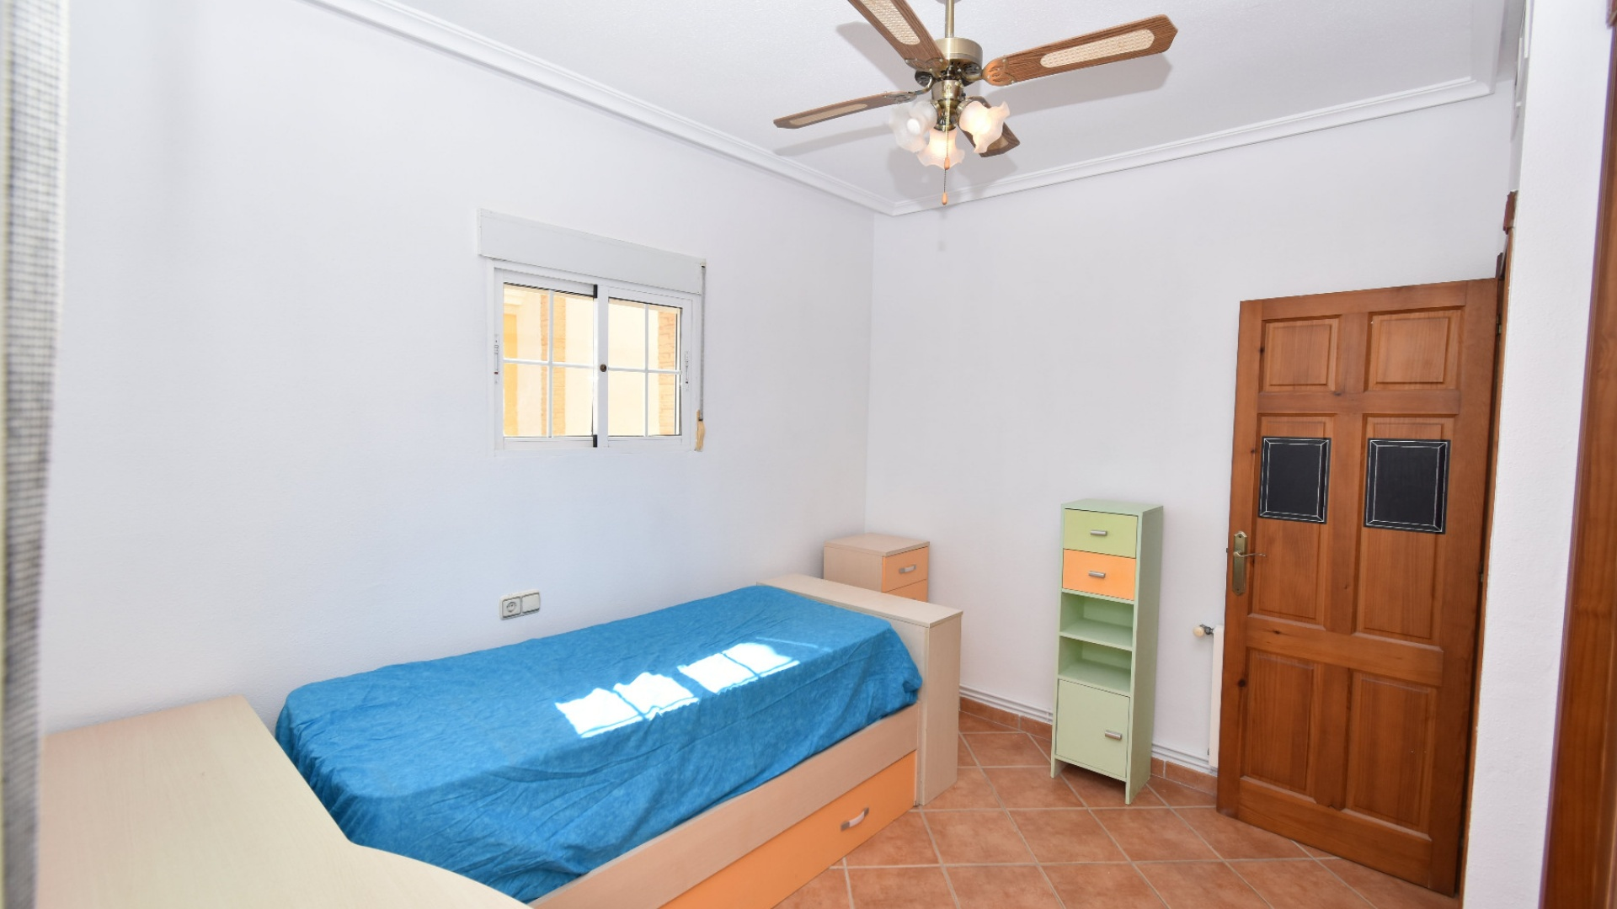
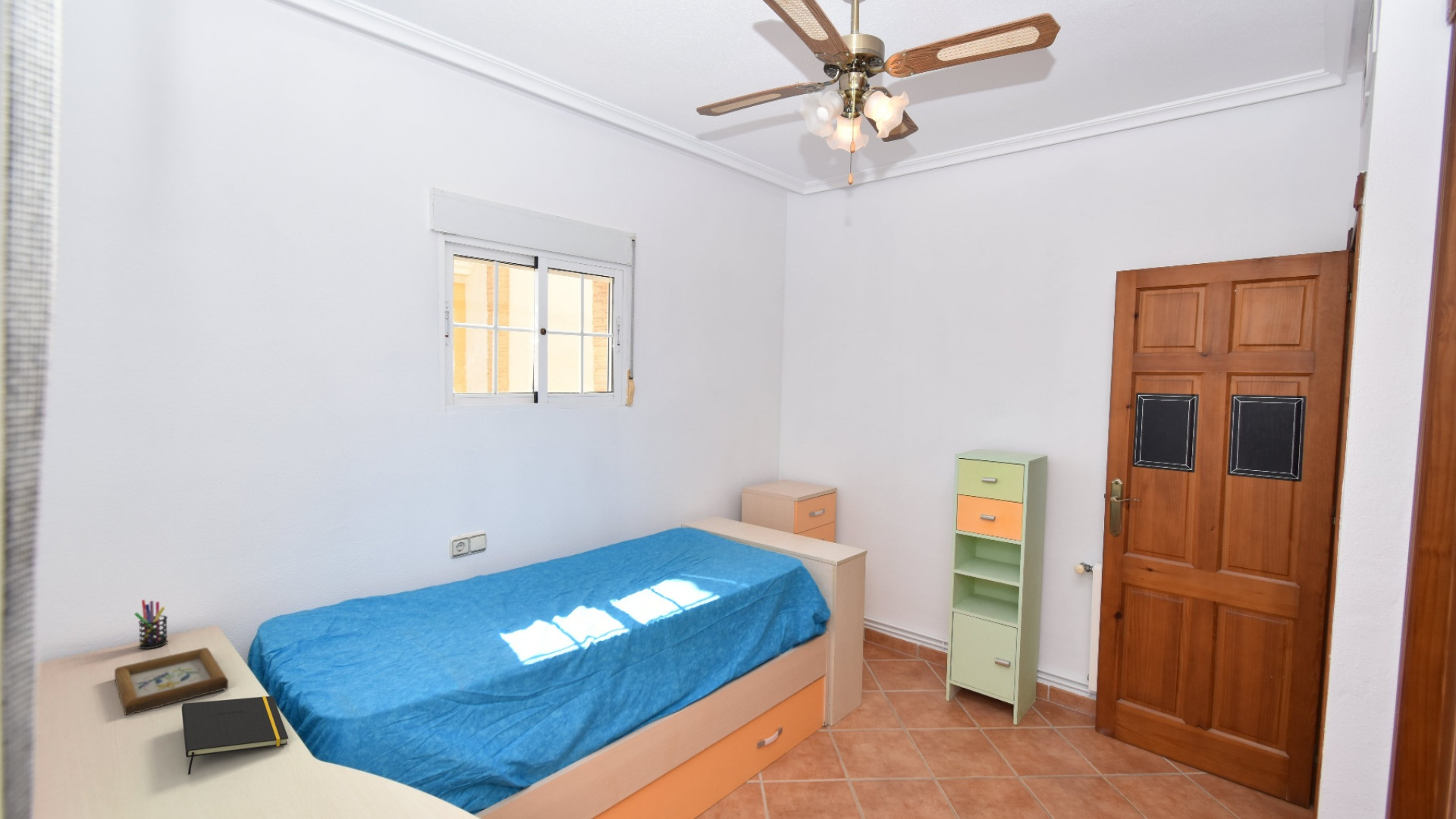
+ picture frame [114,647,229,716]
+ pen holder [133,599,168,650]
+ notepad [181,695,289,776]
